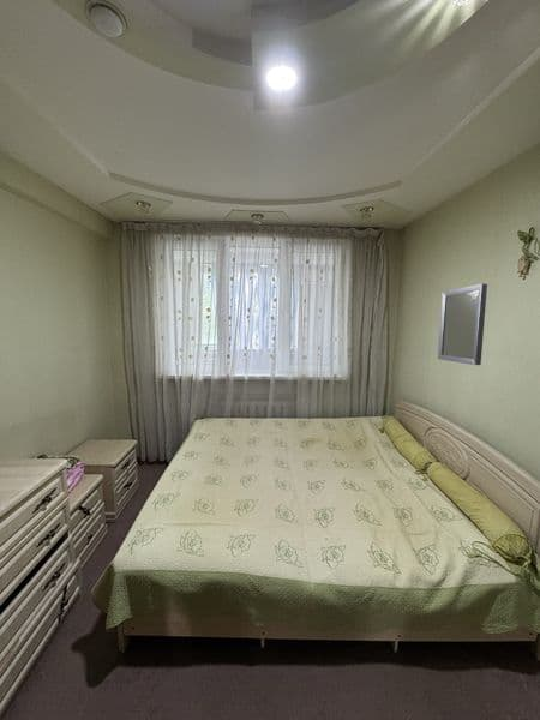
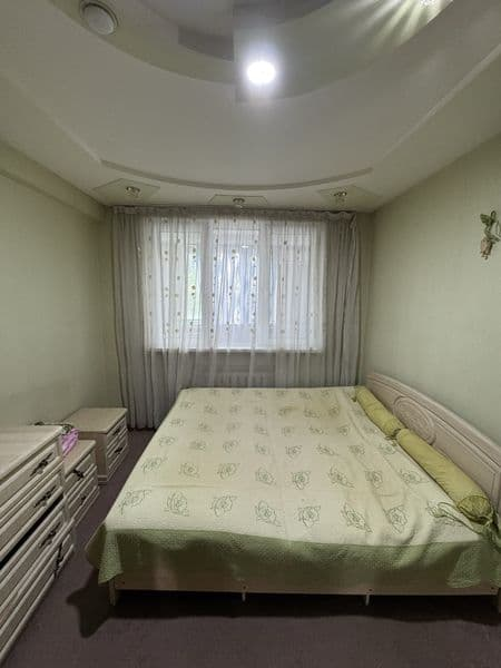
- home mirror [437,283,488,366]
